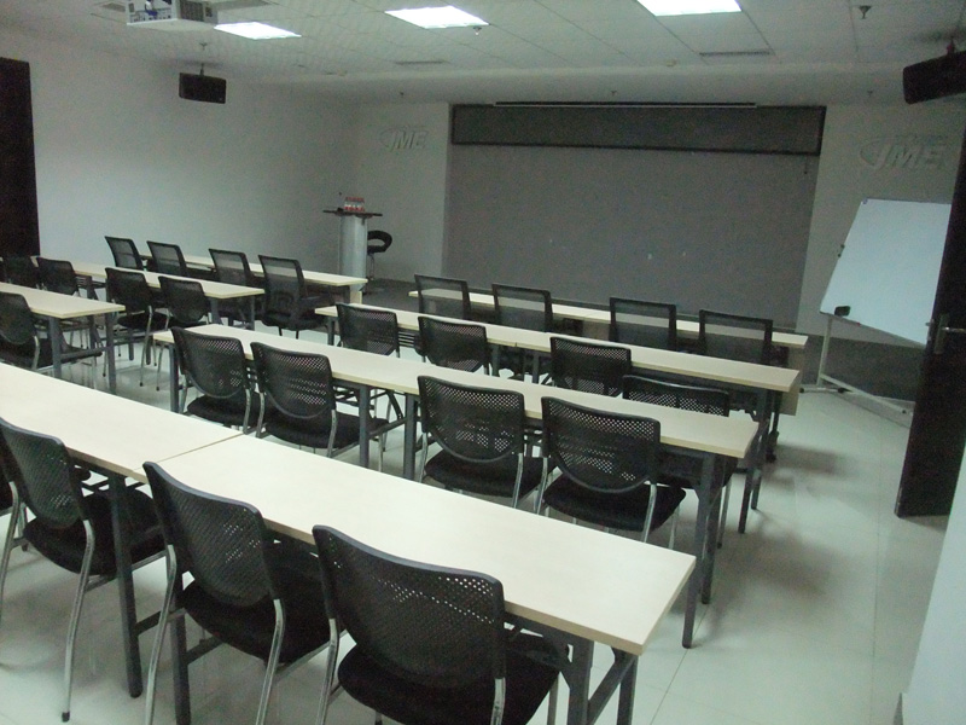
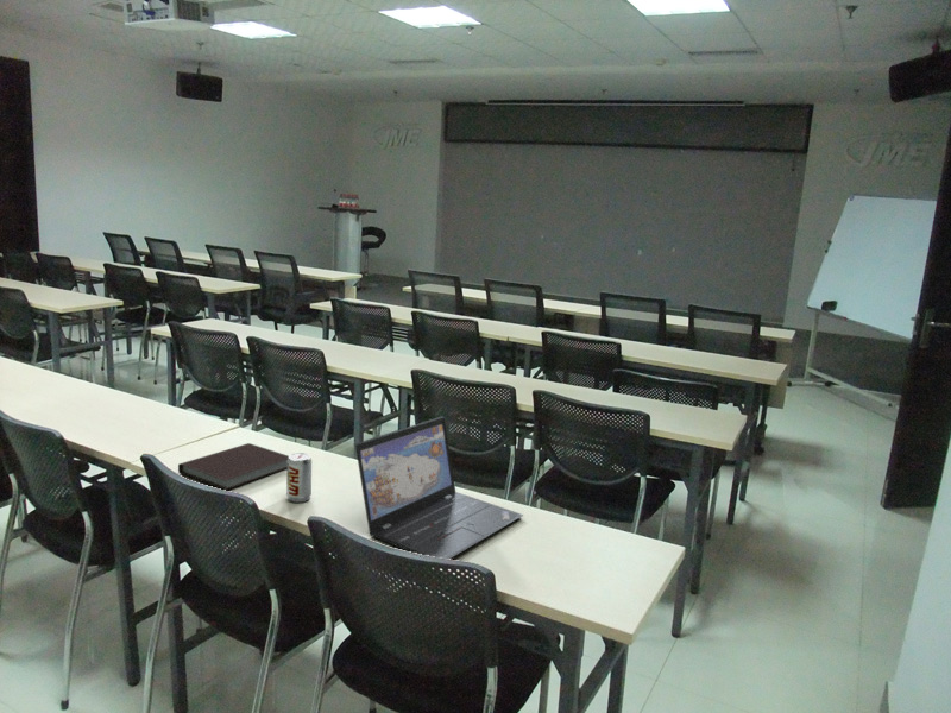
+ notebook [177,442,289,492]
+ beverage can [285,452,313,504]
+ laptop [354,415,524,560]
